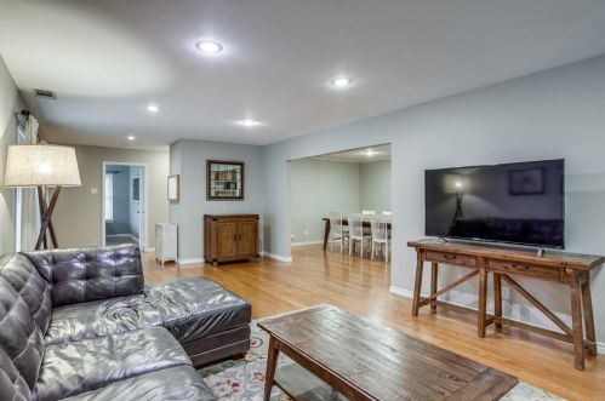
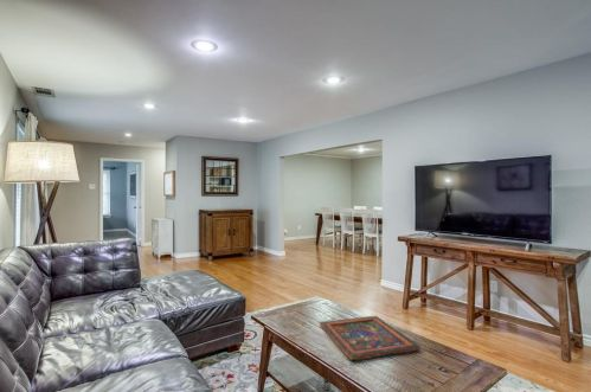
+ painted panel [319,315,422,362]
